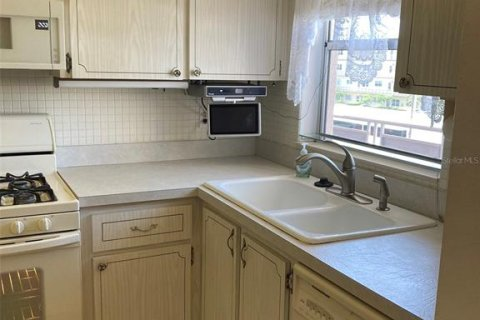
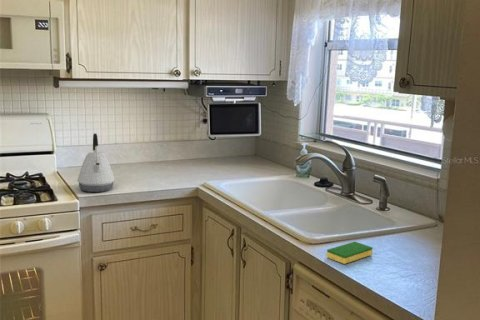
+ dish sponge [326,241,374,265]
+ kettle [77,133,116,193]
